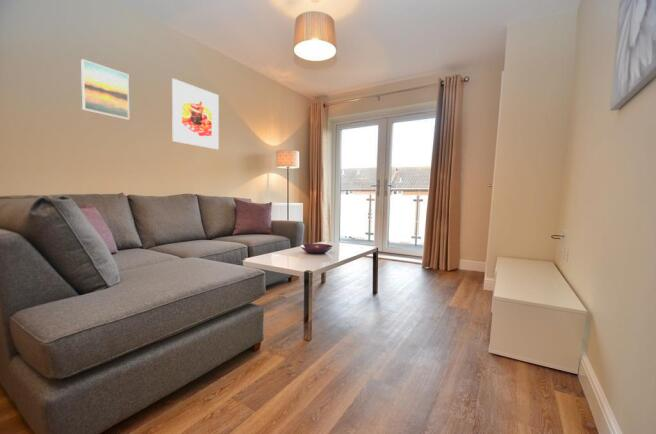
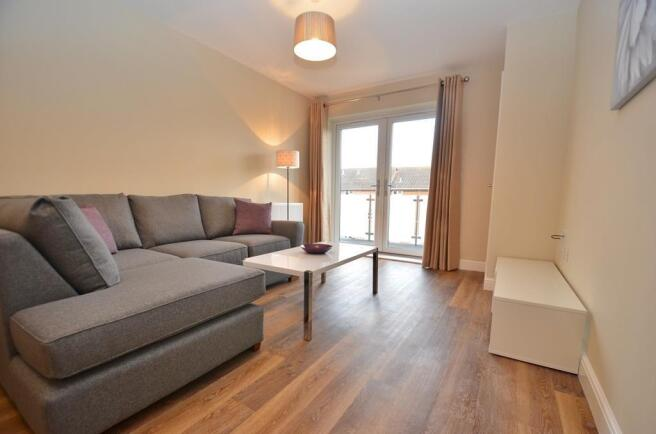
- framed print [171,77,220,150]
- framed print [80,58,130,121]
